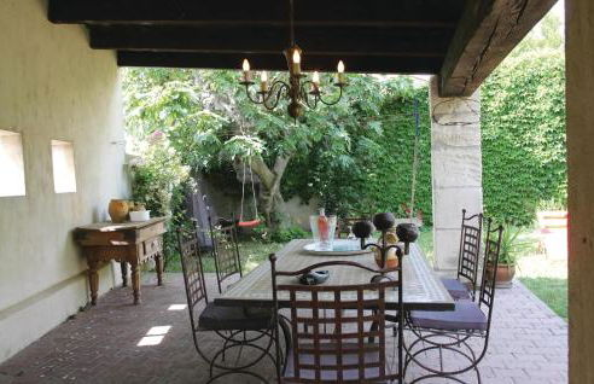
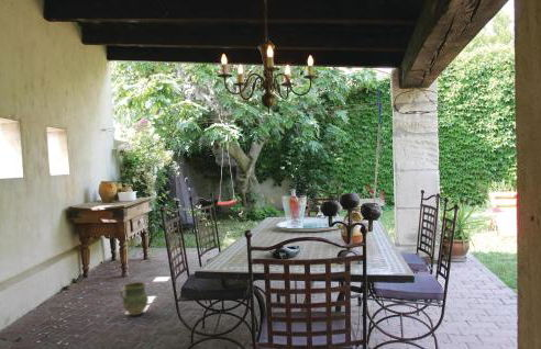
+ ceramic jug [119,281,150,317]
